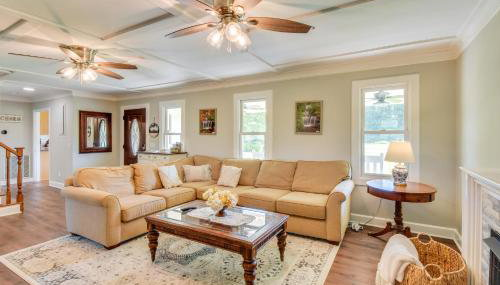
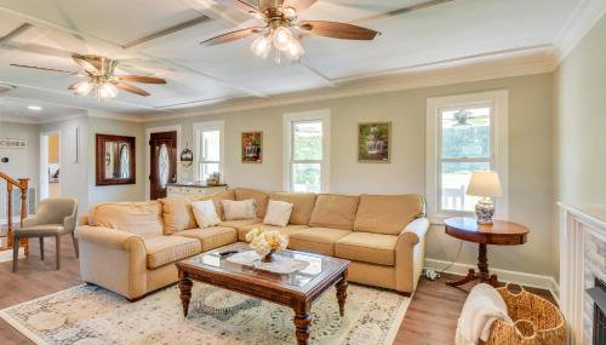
+ armchair [12,196,80,274]
